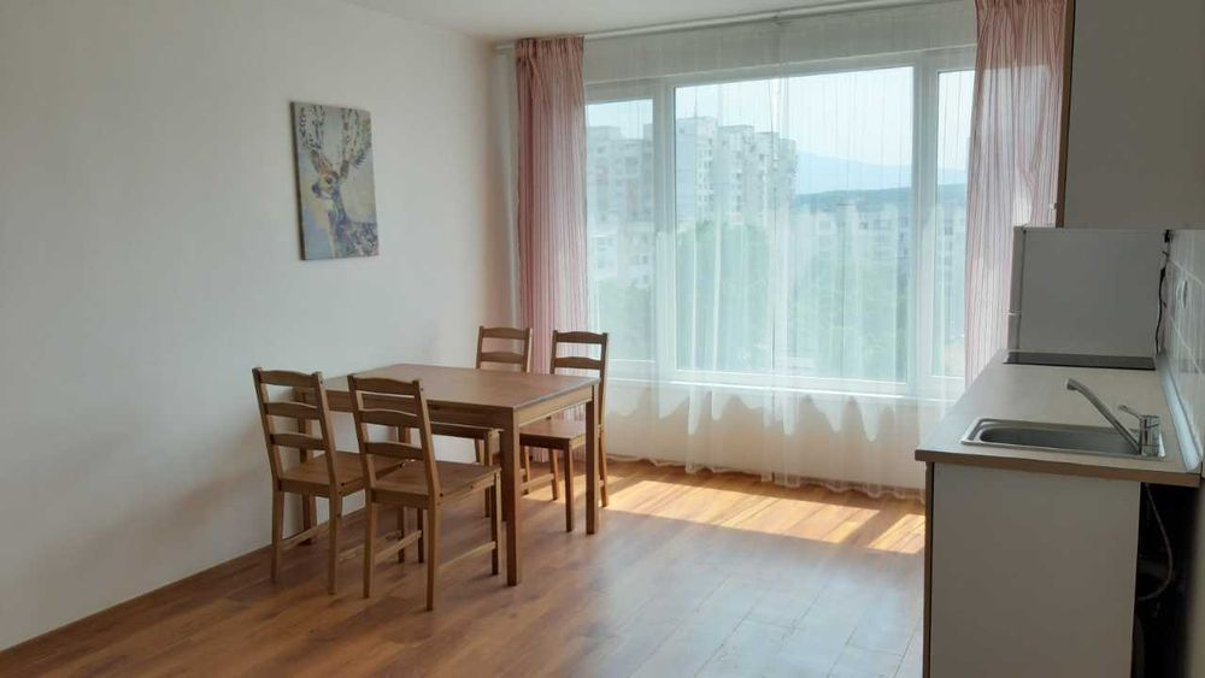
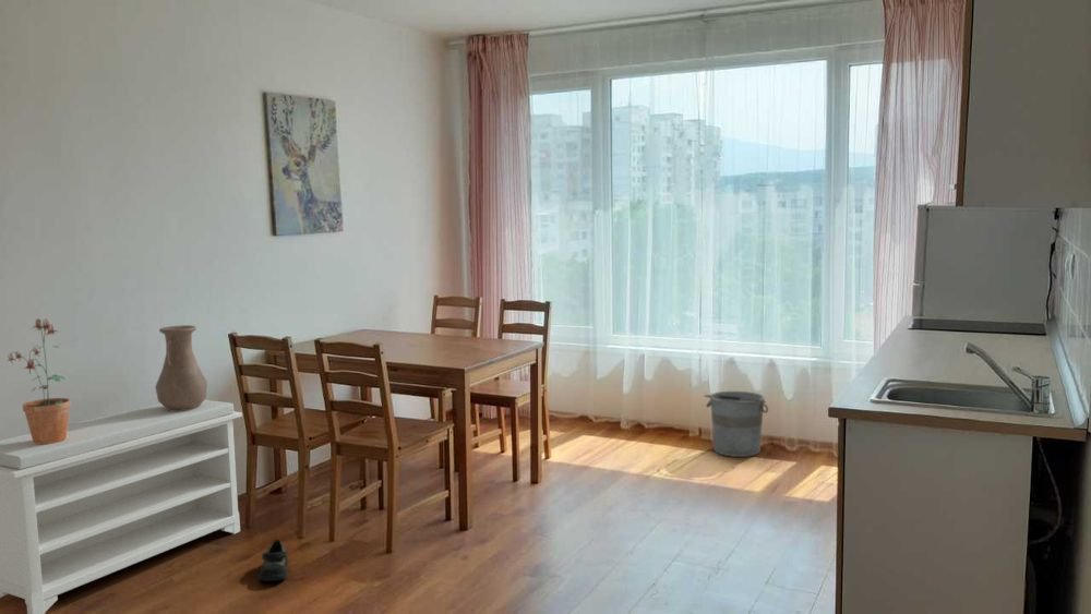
+ vase [154,324,208,411]
+ potted plant [5,317,72,444]
+ bench [0,399,243,614]
+ shoe [257,539,289,582]
+ bucket [704,390,769,458]
